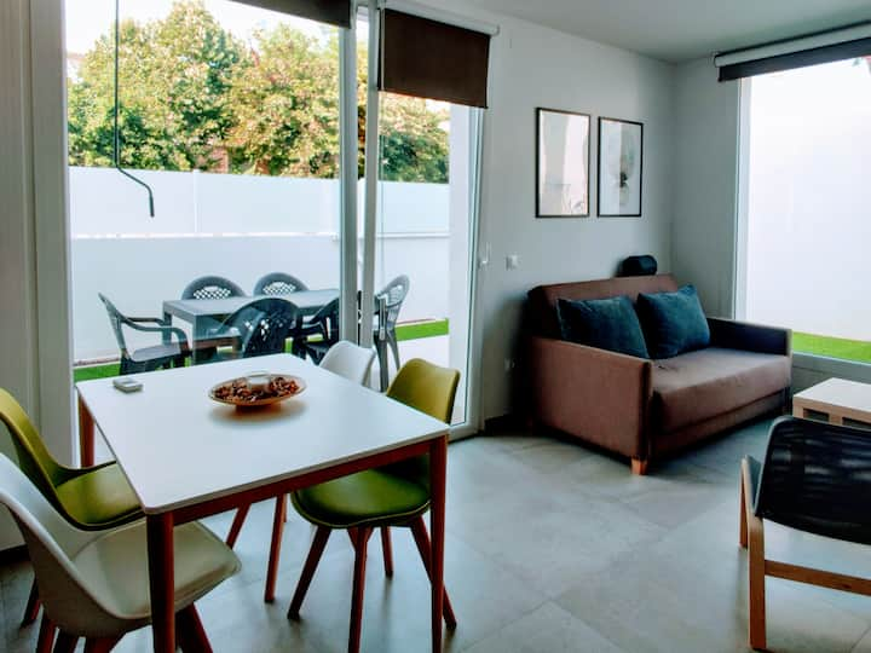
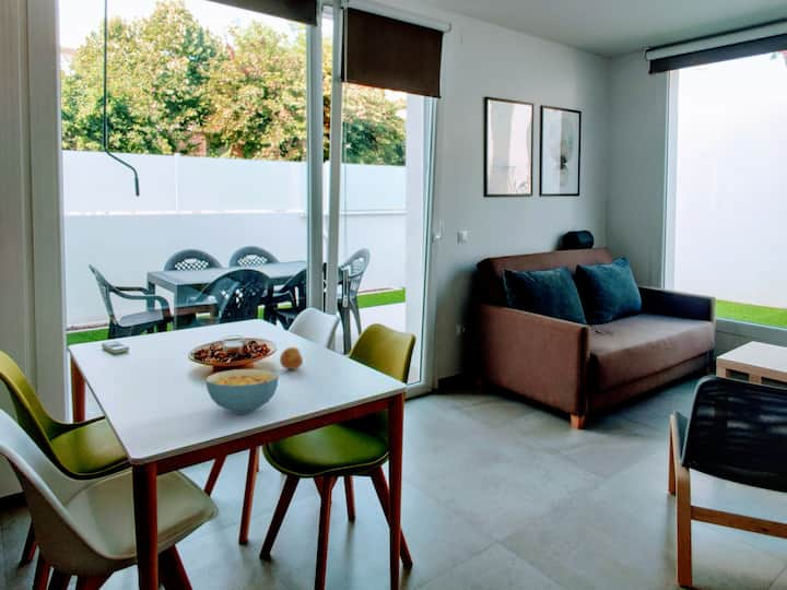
+ fruit [279,346,304,370]
+ cereal bowl [204,368,280,415]
